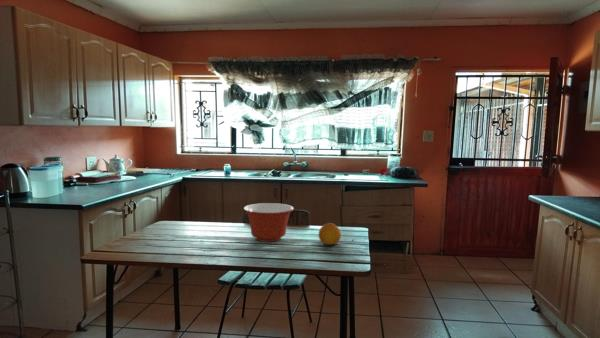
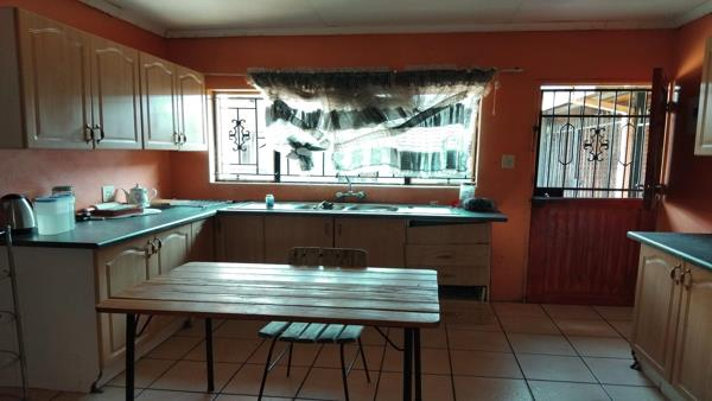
- fruit [318,222,342,246]
- mixing bowl [243,202,295,243]
